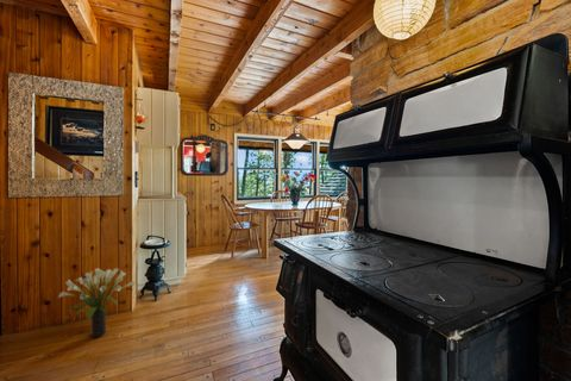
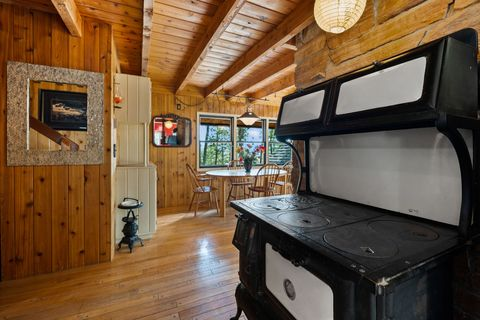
- potted plant [57,267,136,338]
